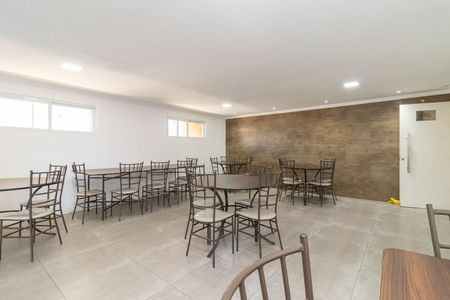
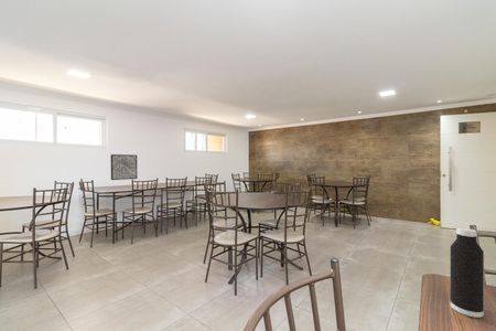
+ water bottle [450,227,485,319]
+ wall art [110,153,138,181]
